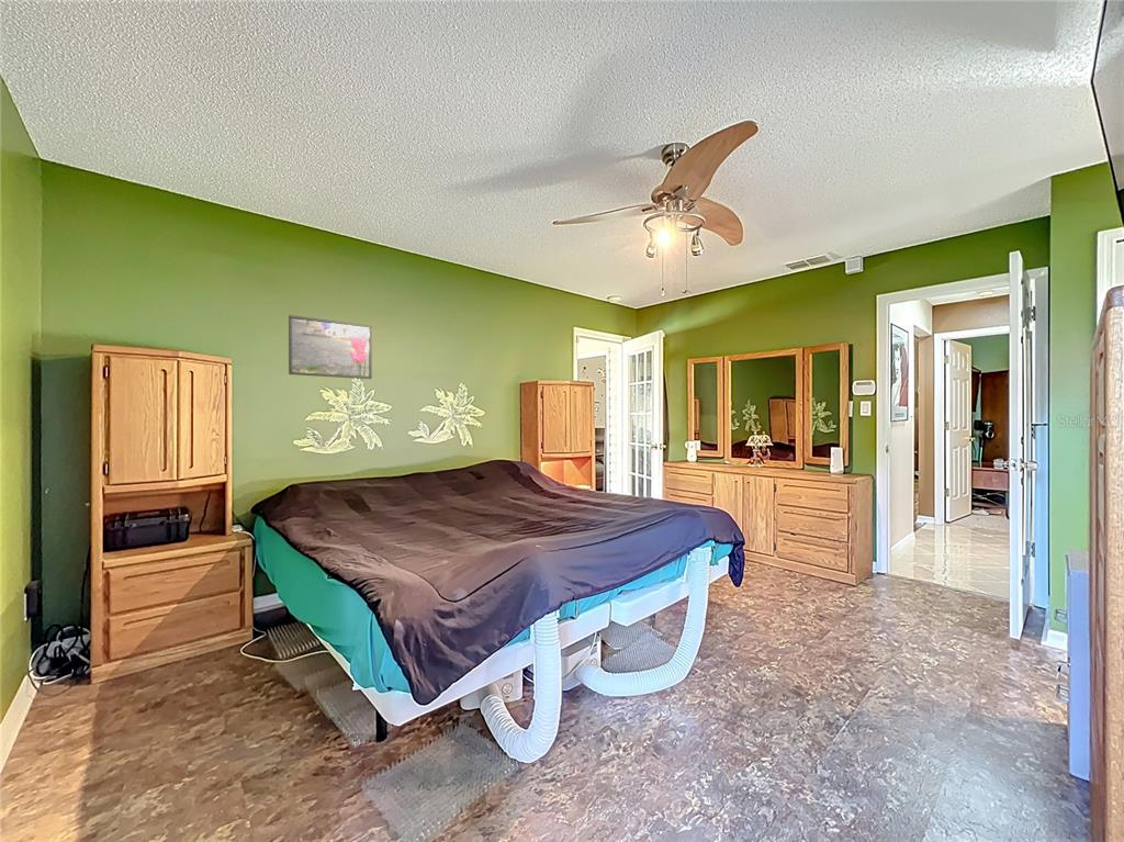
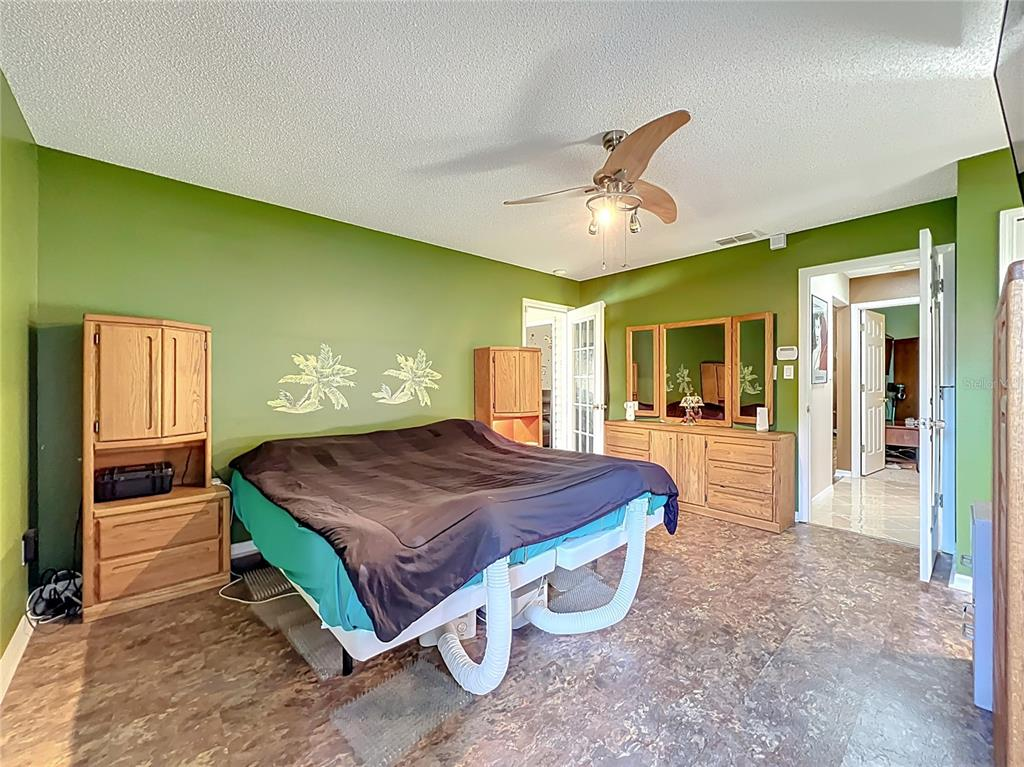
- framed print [288,314,373,380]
